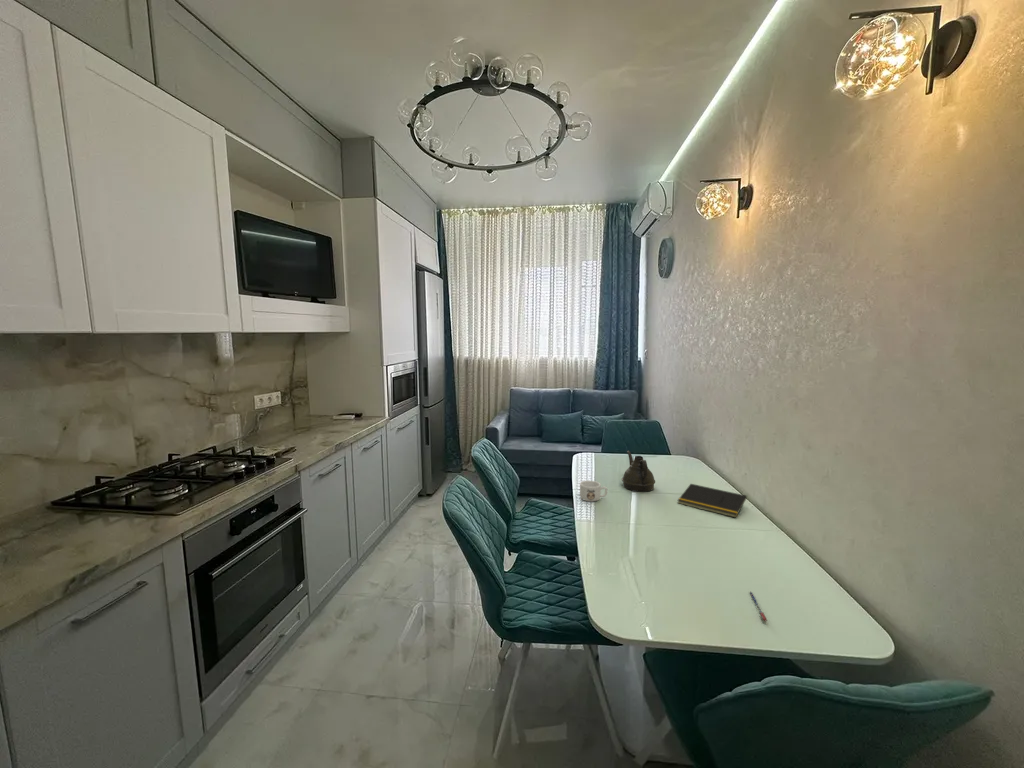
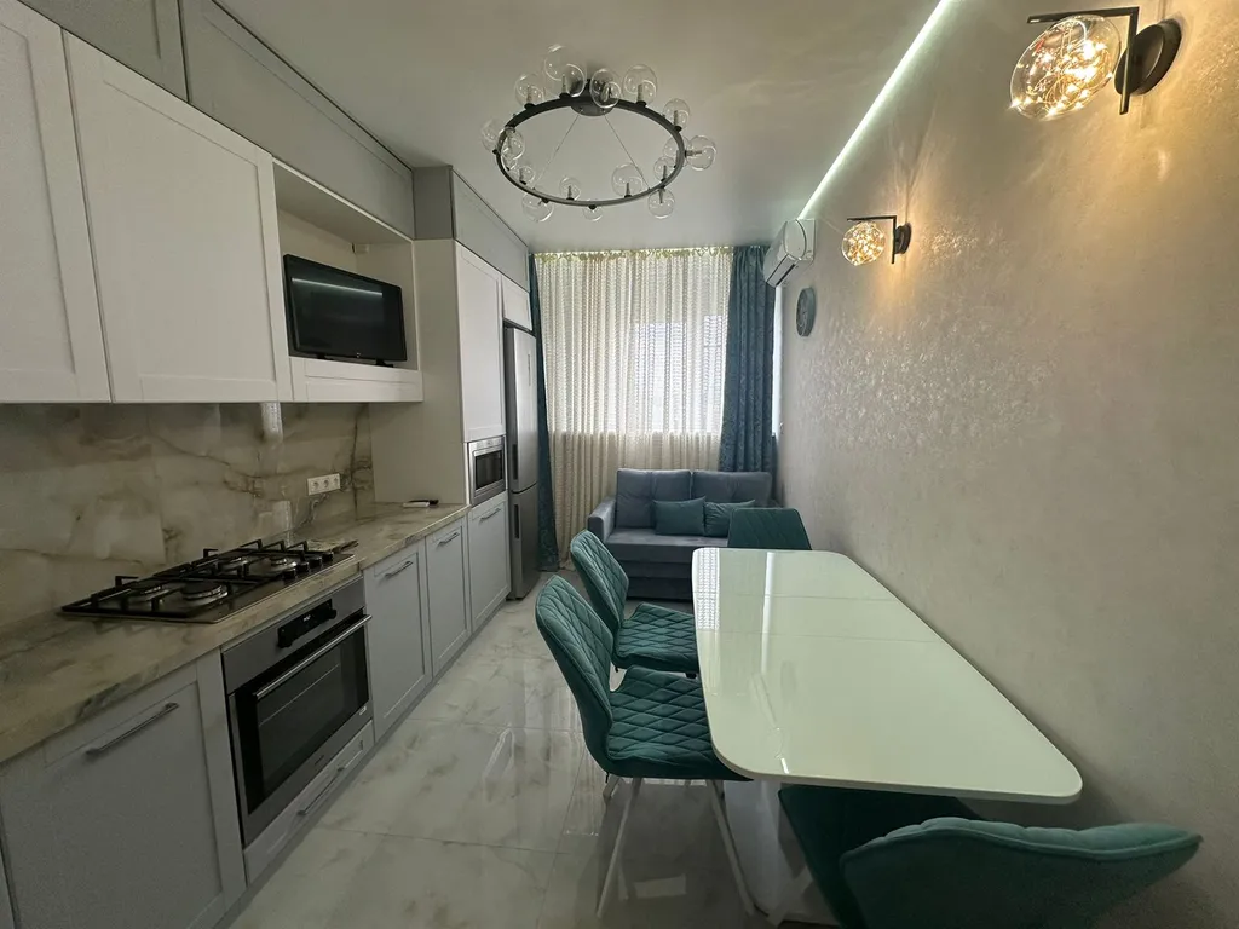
- notepad [677,483,748,519]
- mug [579,480,608,502]
- teapot [621,450,656,493]
- pen [749,590,768,622]
